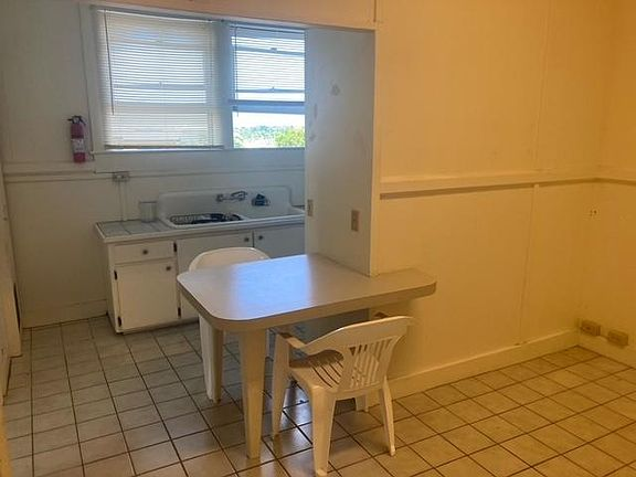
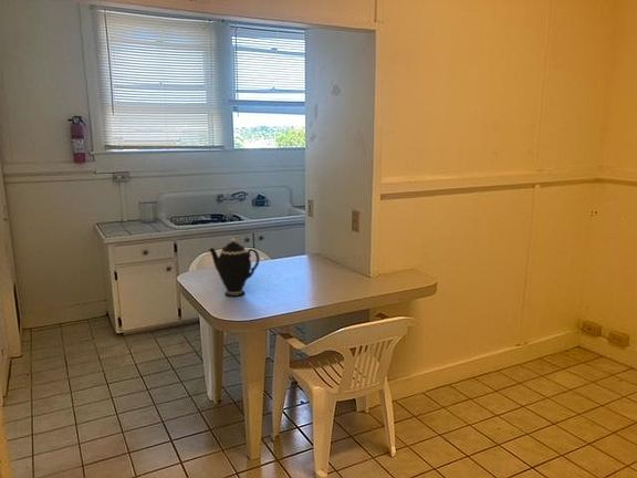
+ teapot [206,237,261,298]
